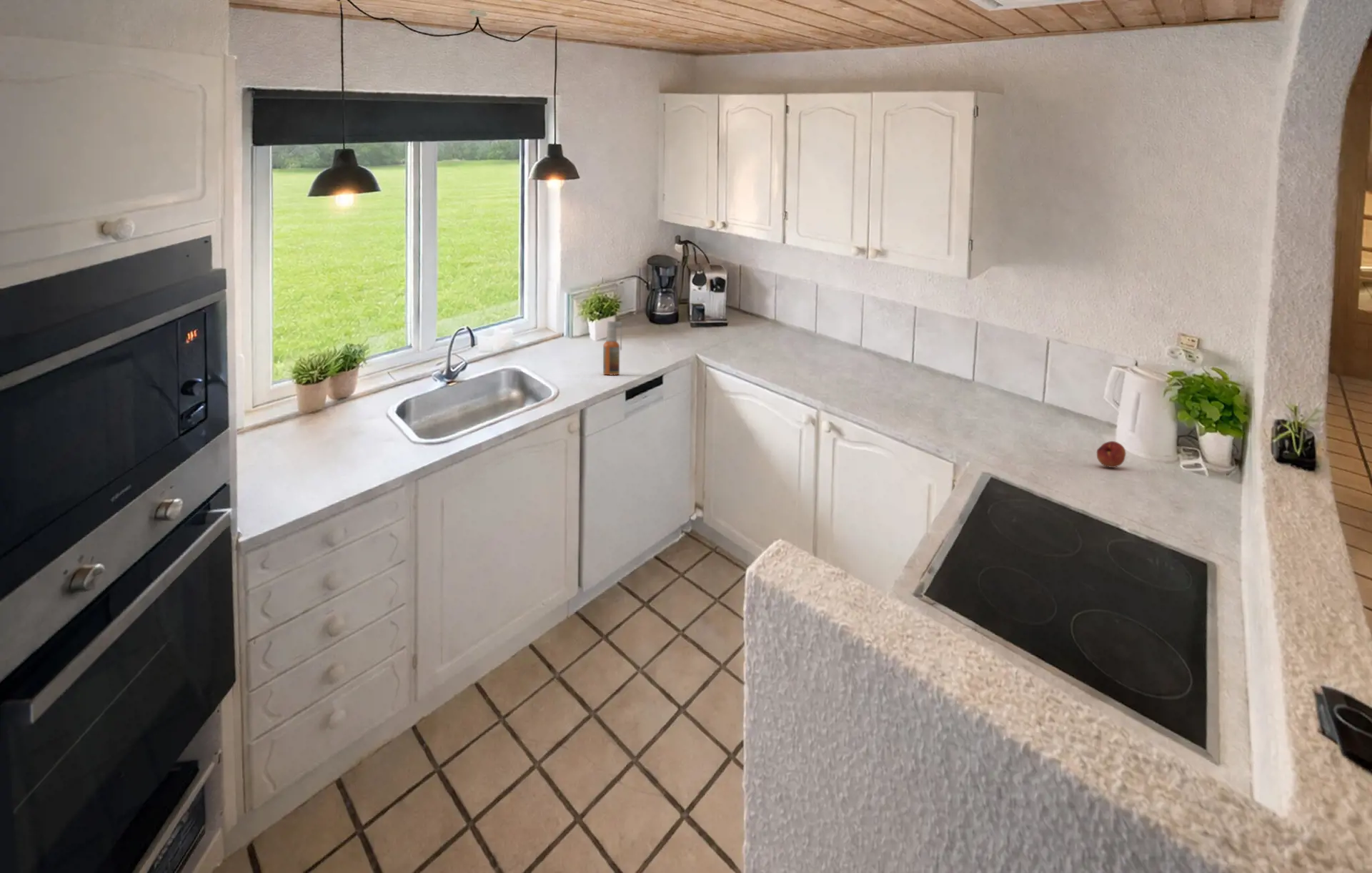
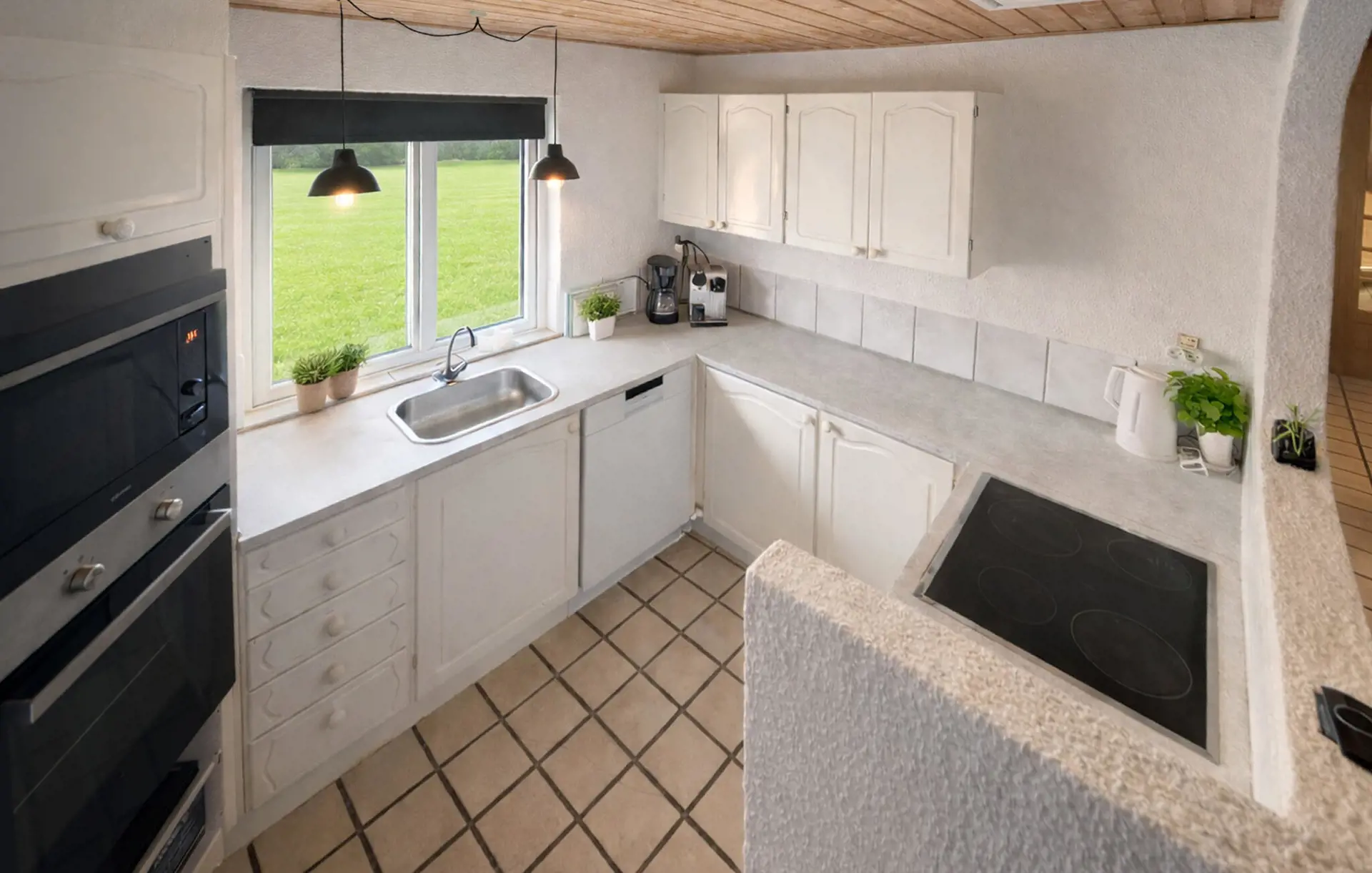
- spray bottle [602,320,622,376]
- fruit [1096,440,1126,468]
